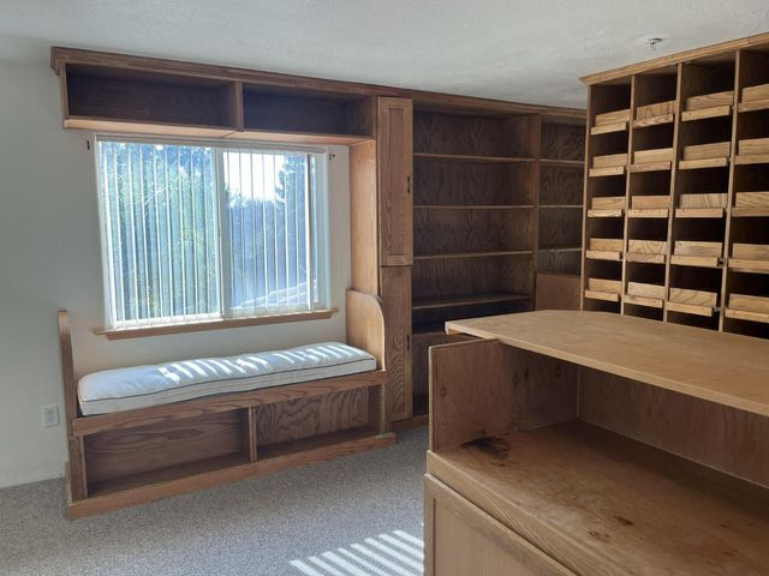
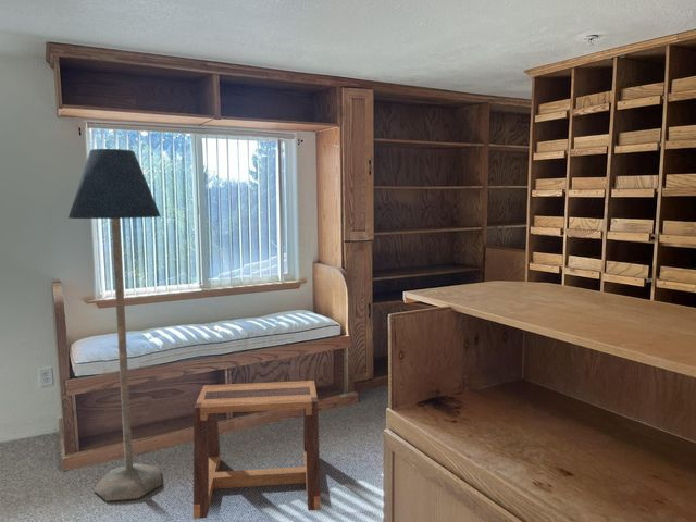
+ stool [192,380,322,520]
+ floor lamp [67,148,163,502]
